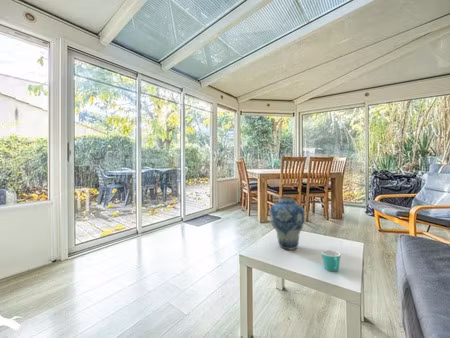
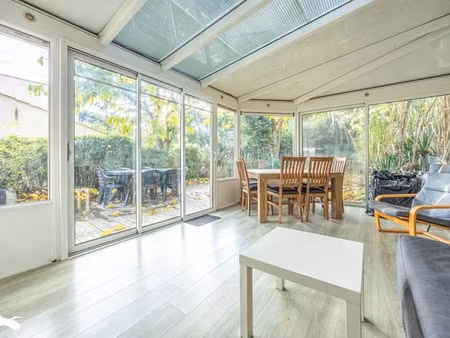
- vase [269,196,306,251]
- mug [320,249,342,272]
